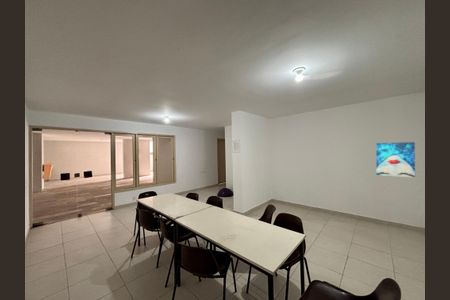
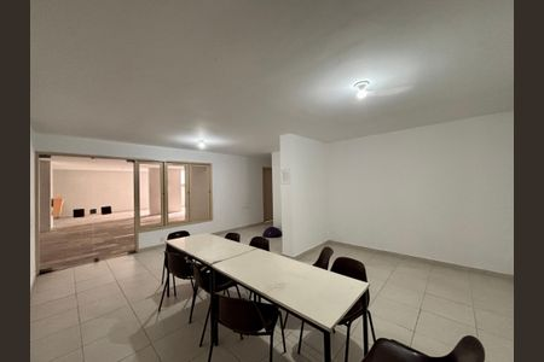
- wall art [375,141,416,179]
